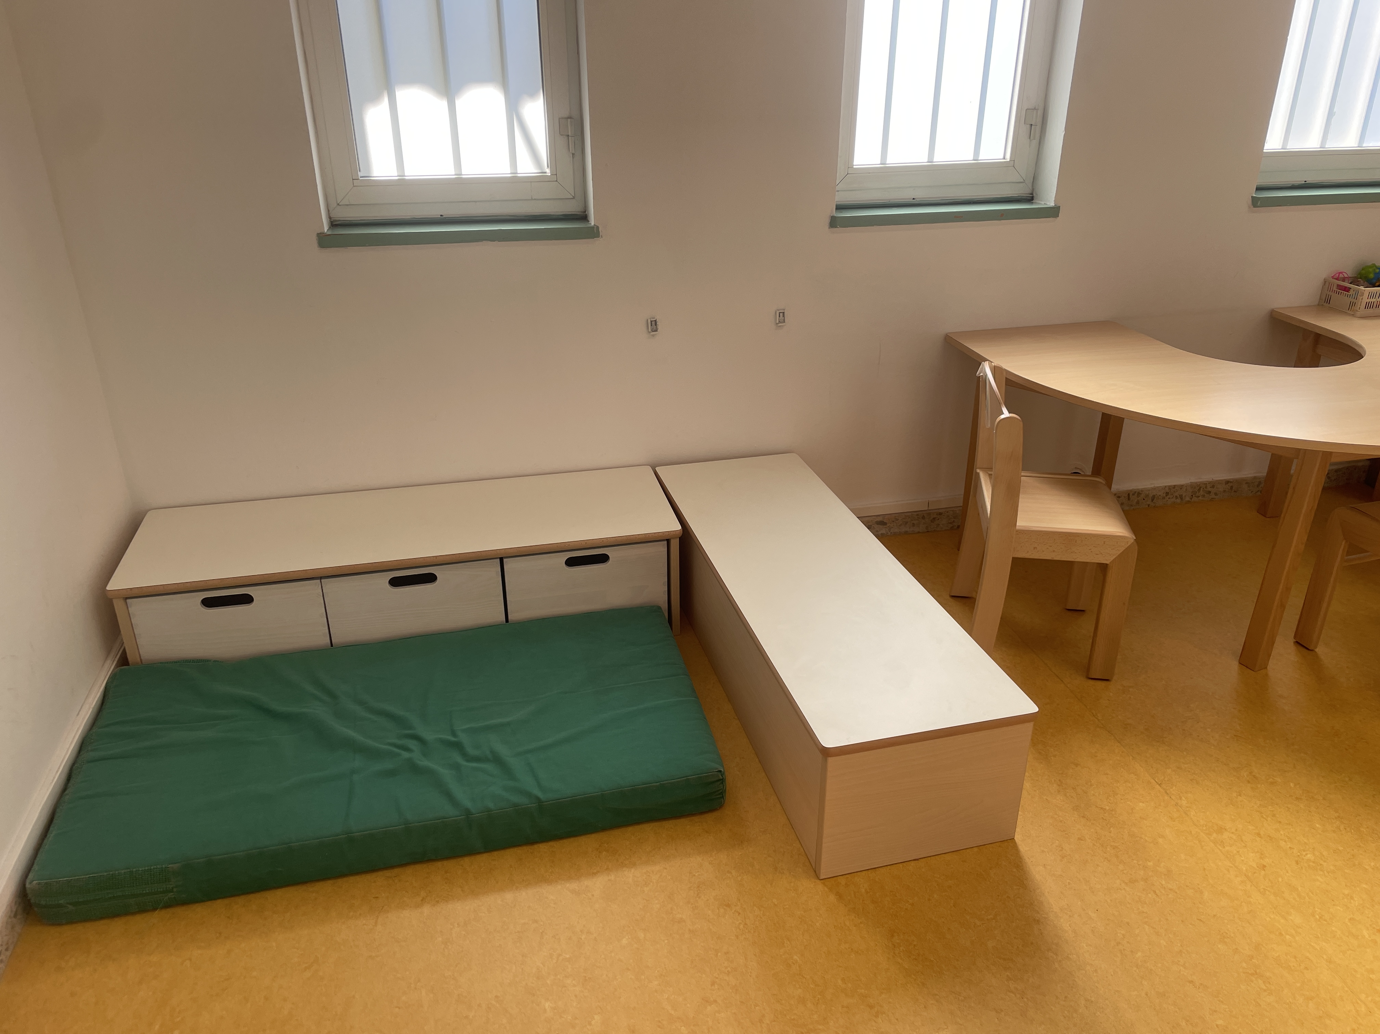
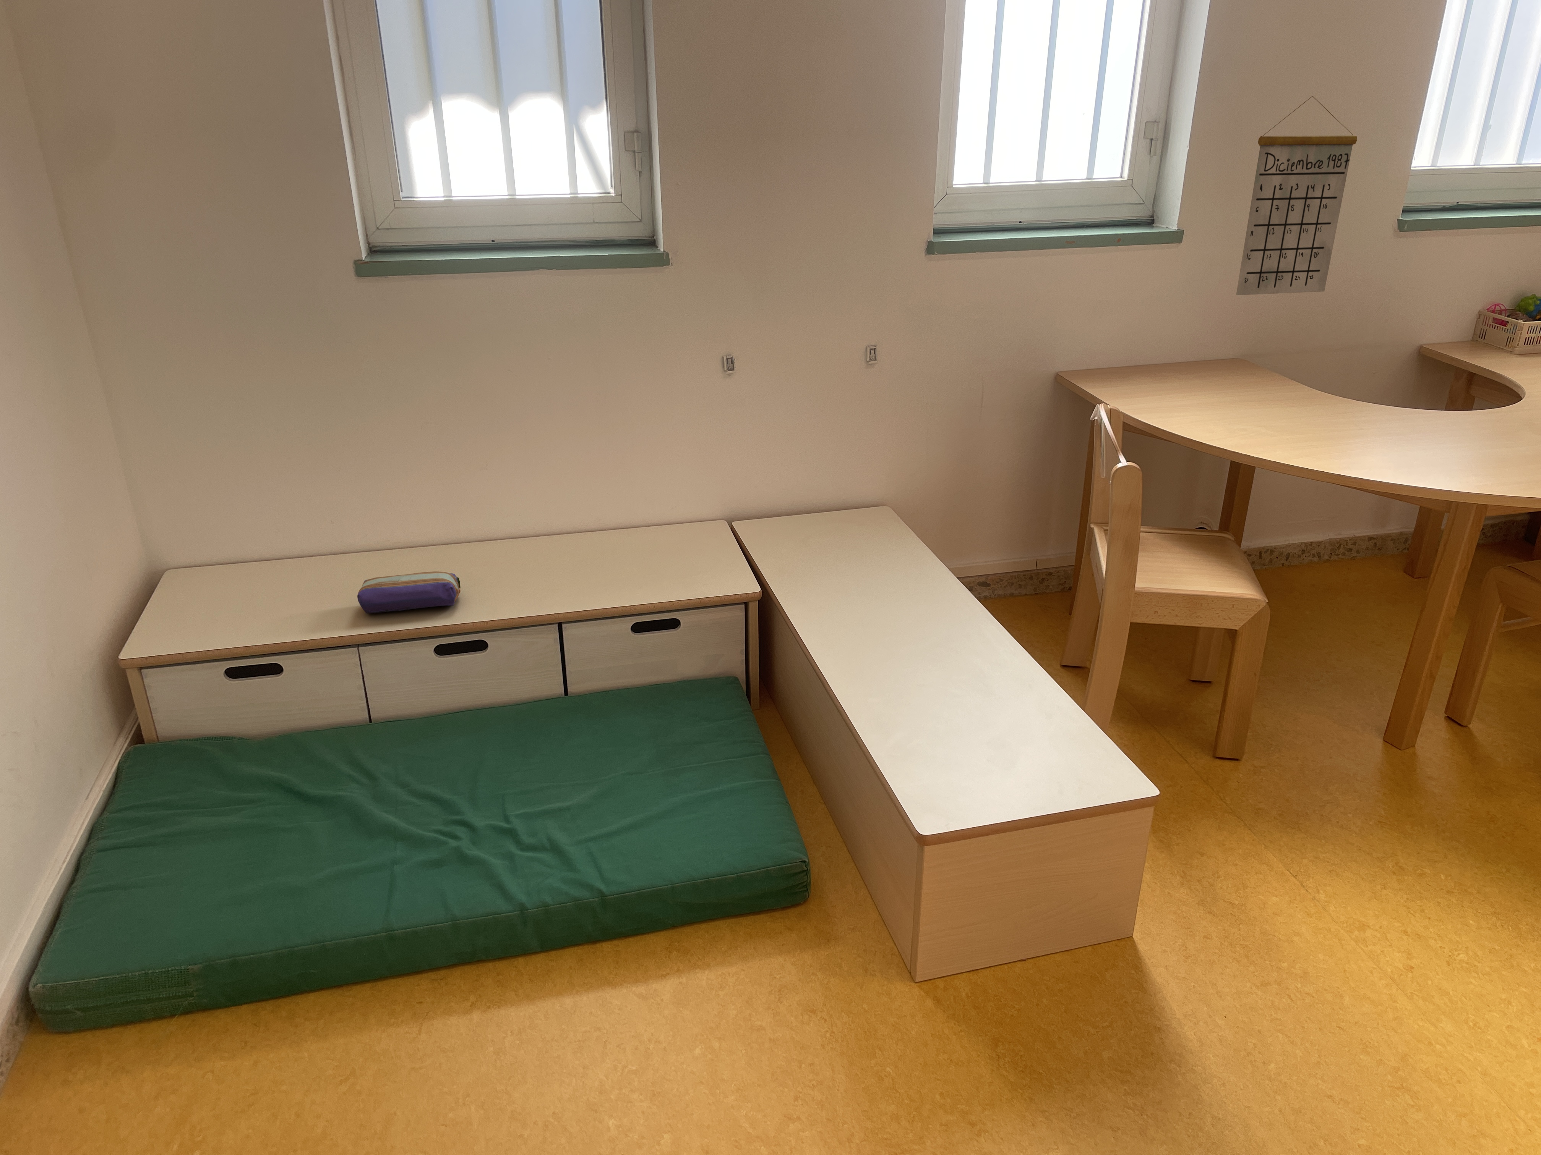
+ calendar [1236,96,1358,296]
+ pencil case [357,571,461,614]
